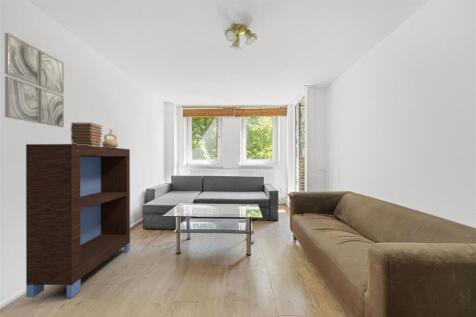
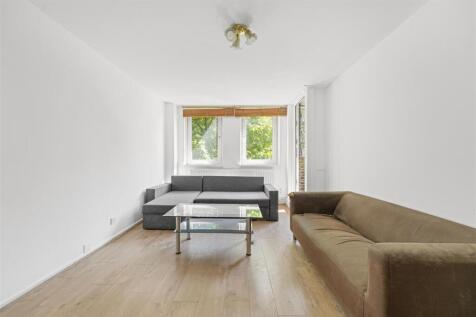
- wall art [4,32,65,128]
- bookshelf [25,143,131,299]
- book stack [70,122,104,147]
- ceramic jug [101,128,119,148]
